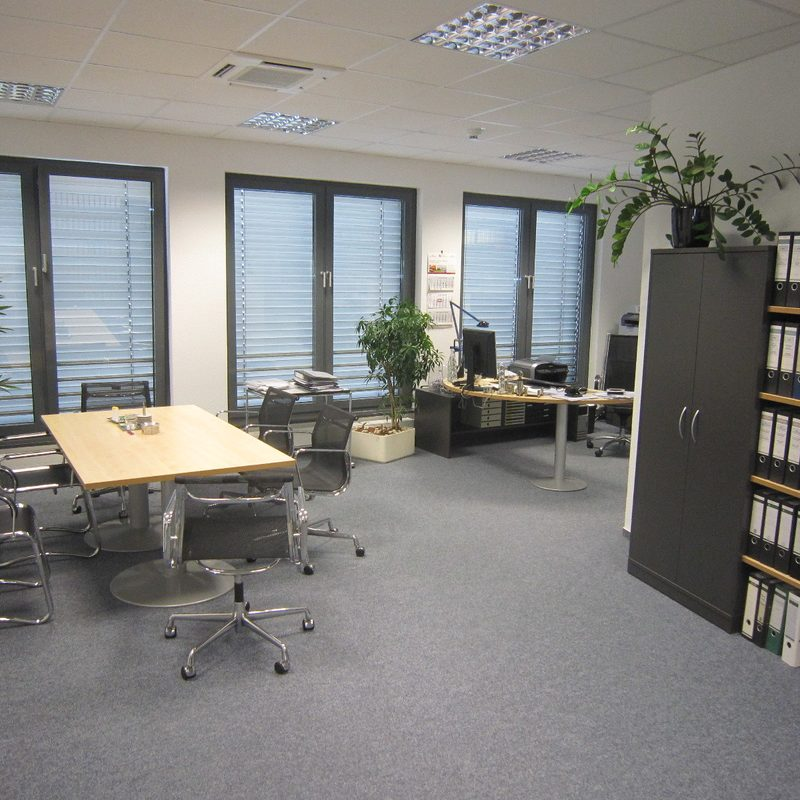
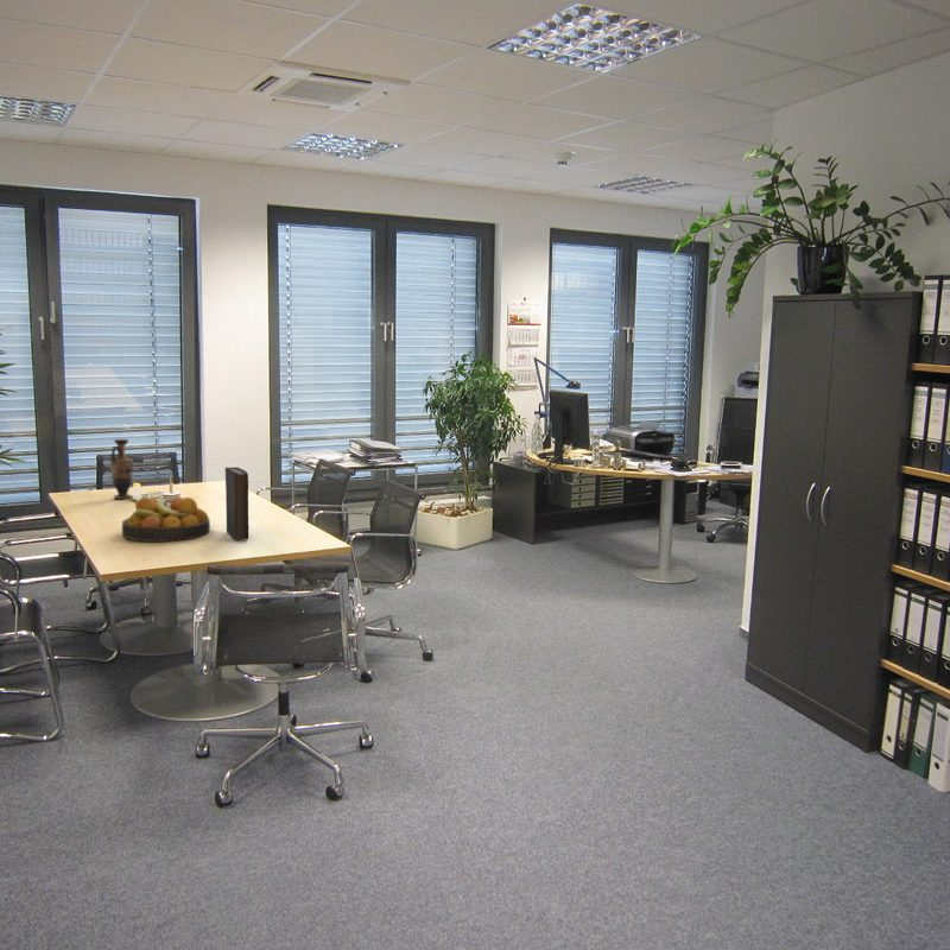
+ book [224,467,249,542]
+ fruit bowl [121,496,211,543]
+ vase [109,438,134,500]
